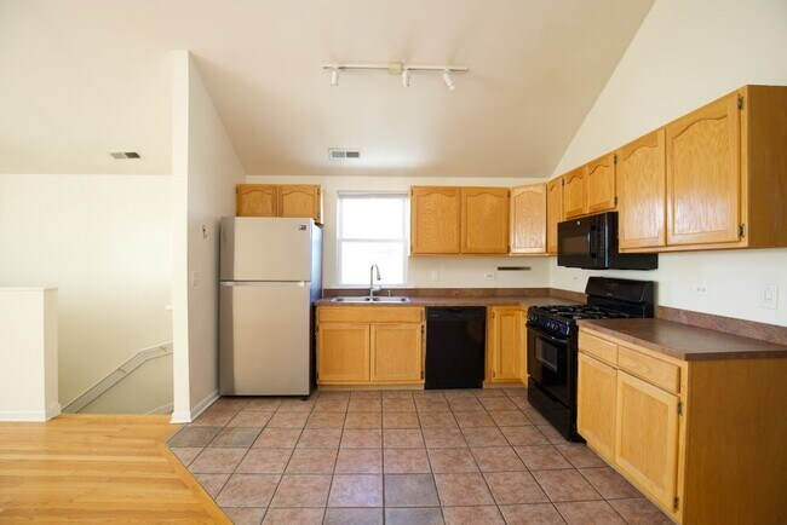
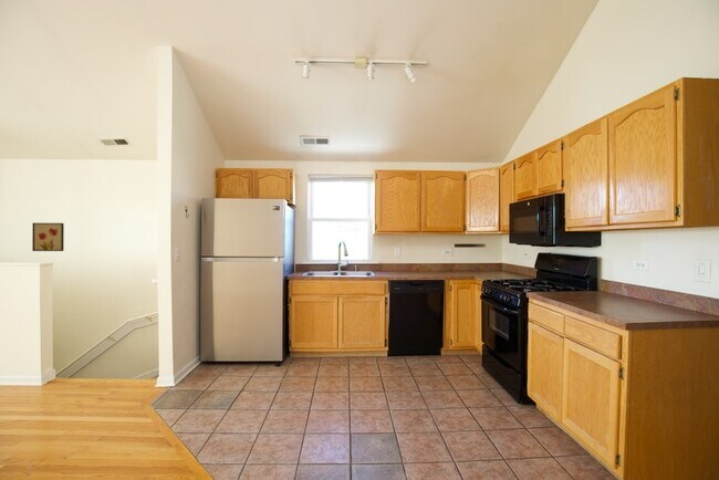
+ wall art [31,222,65,252]
